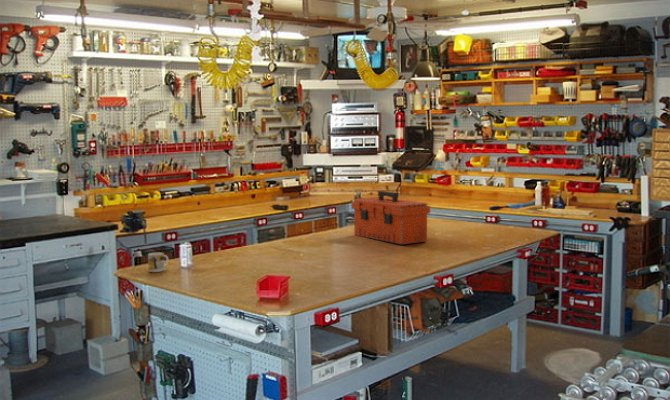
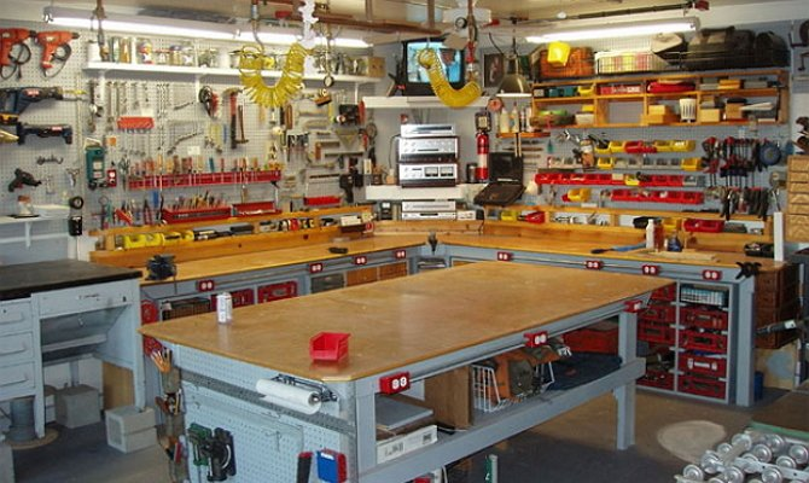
- toolbox [350,190,431,245]
- mug [147,252,170,273]
